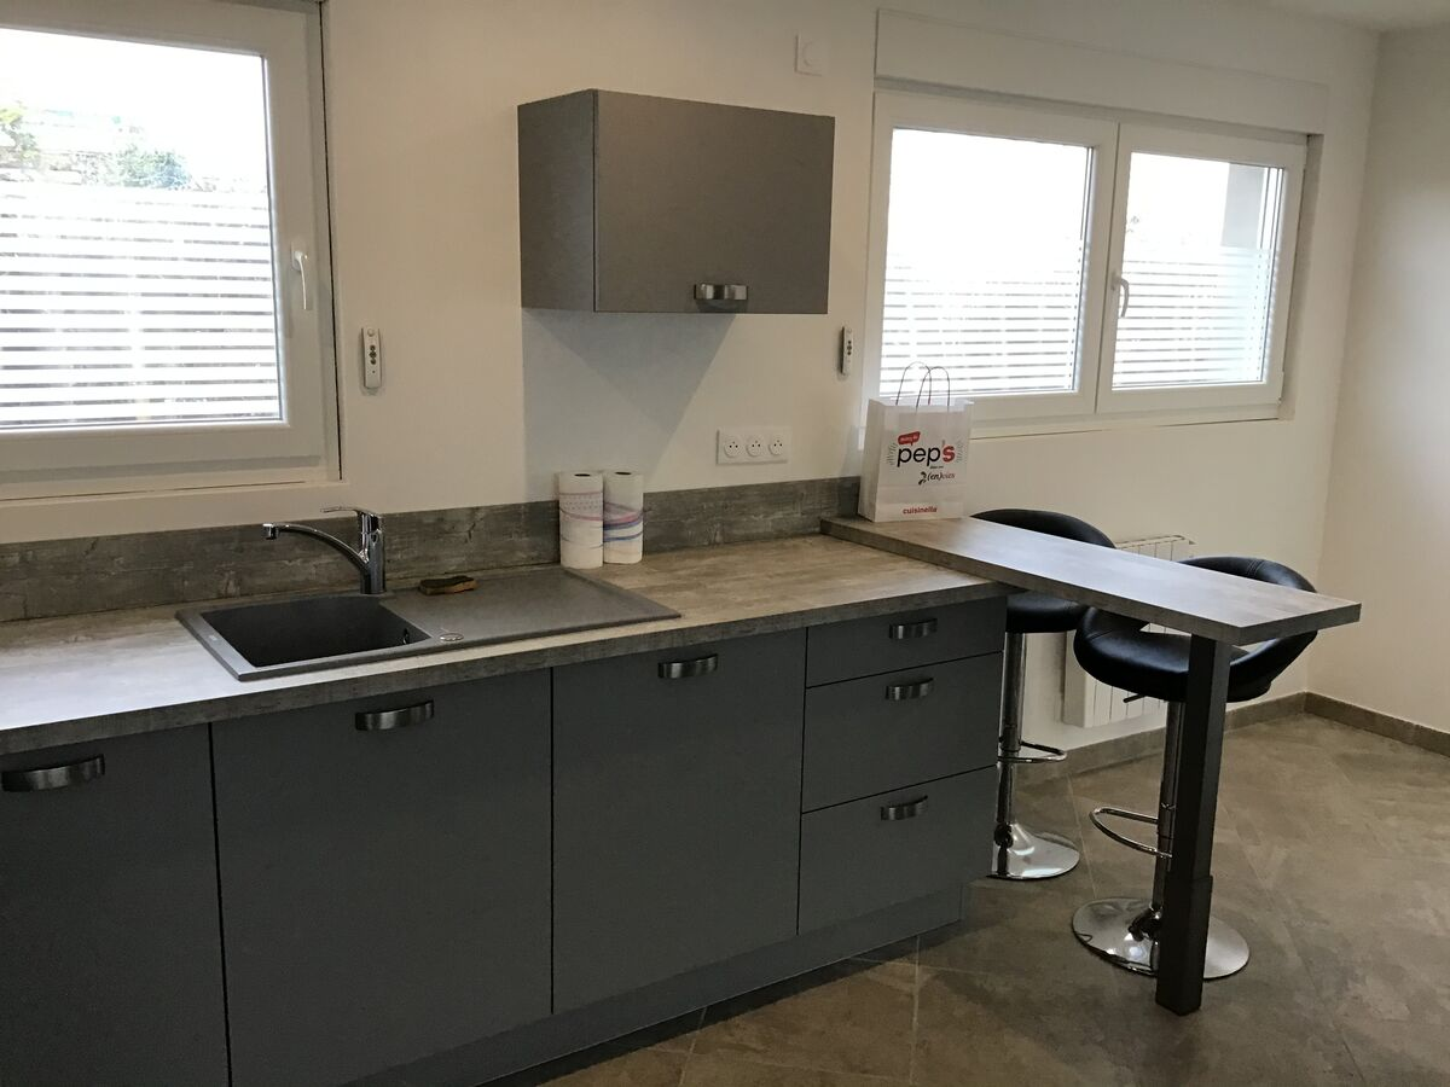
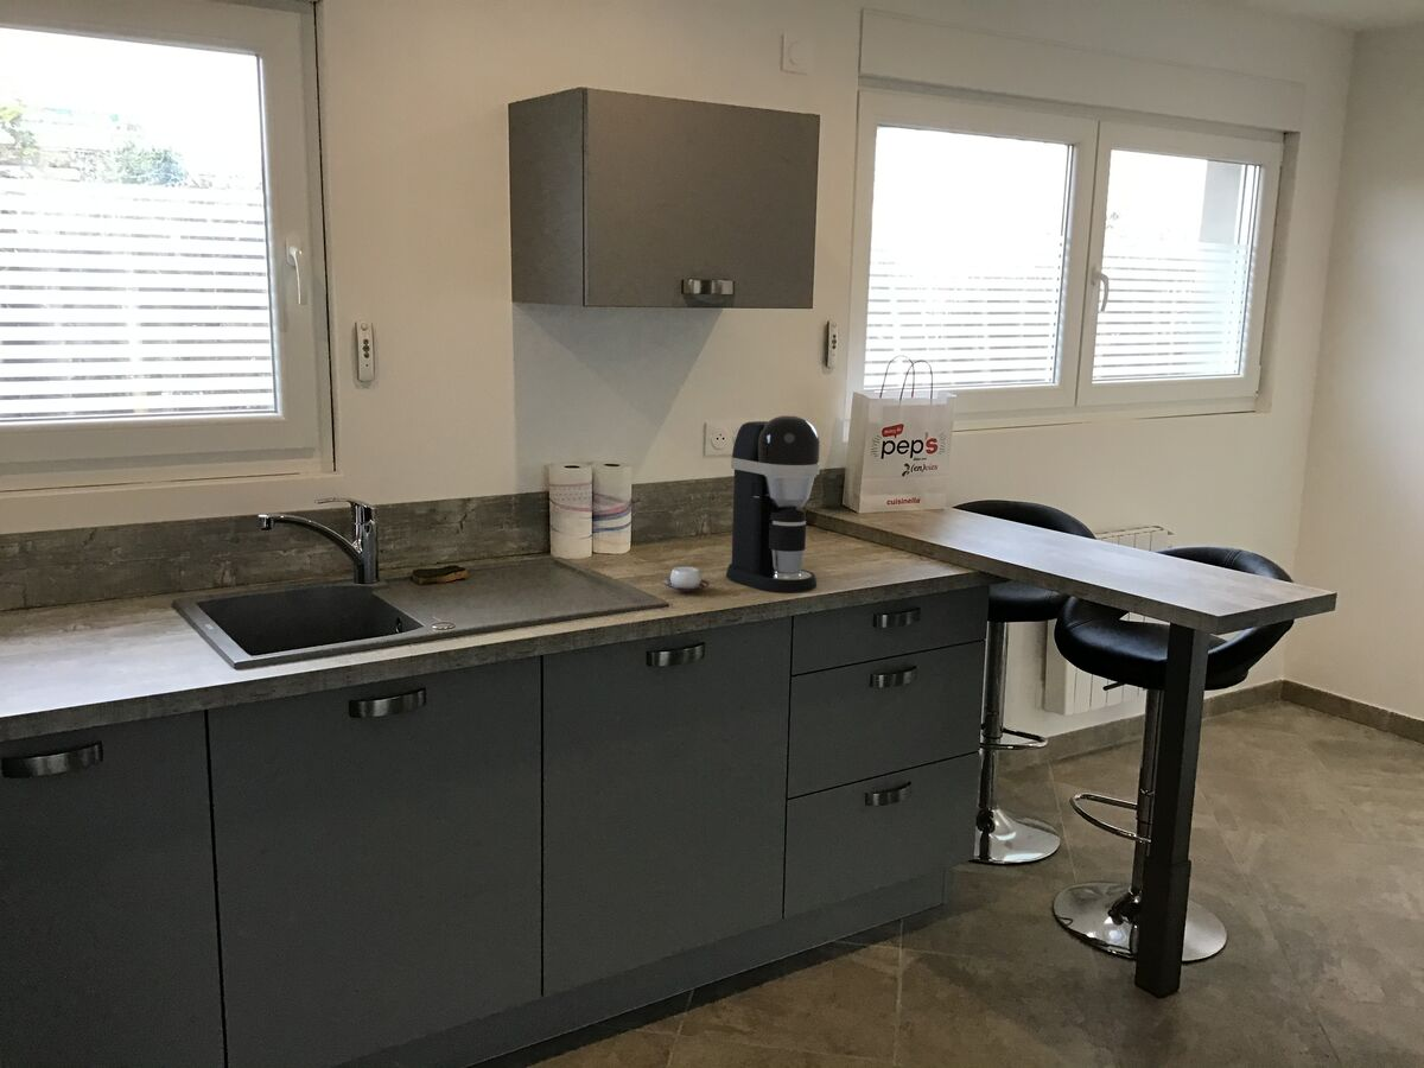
+ coffee maker [725,415,821,593]
+ cup [661,566,711,593]
